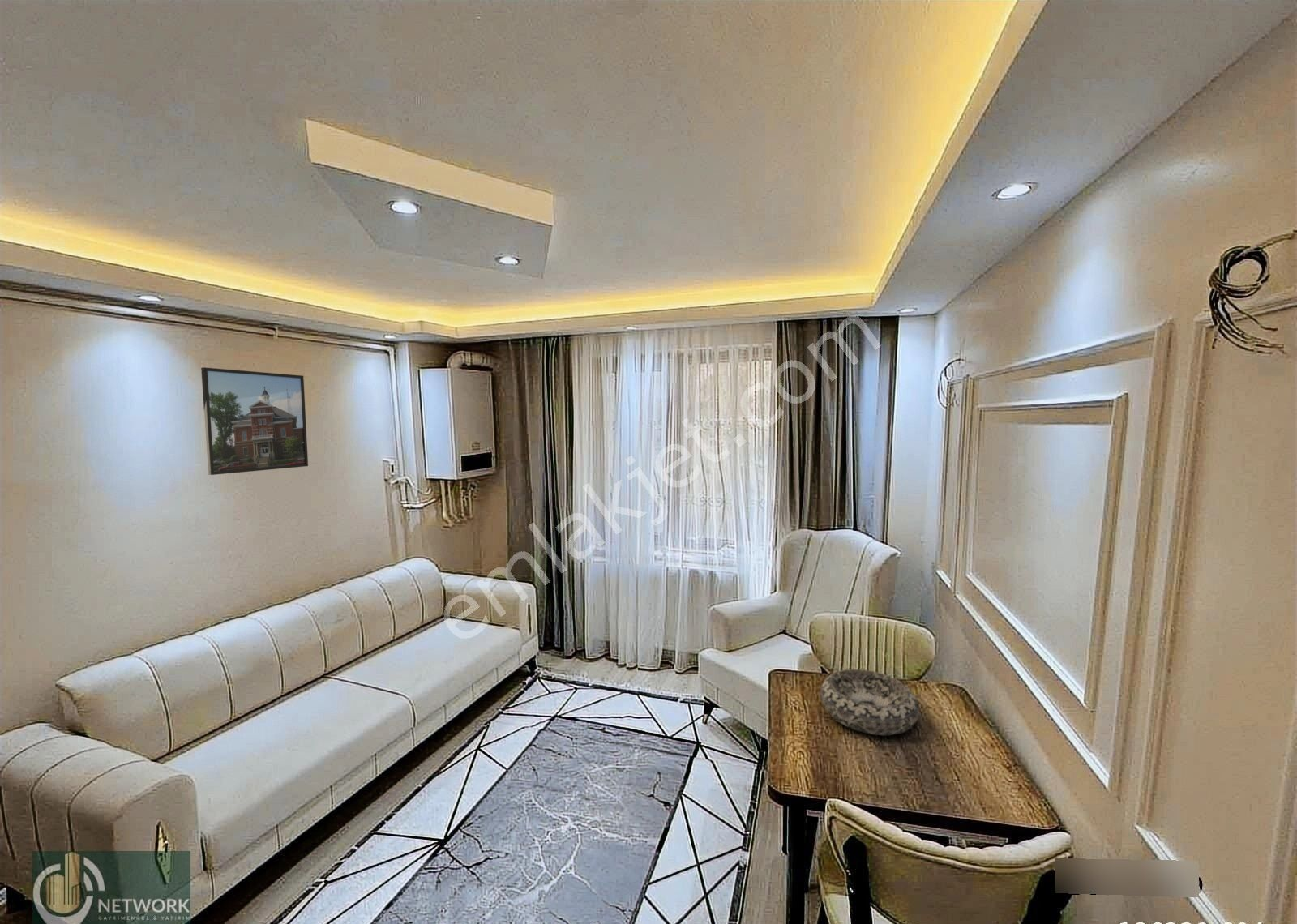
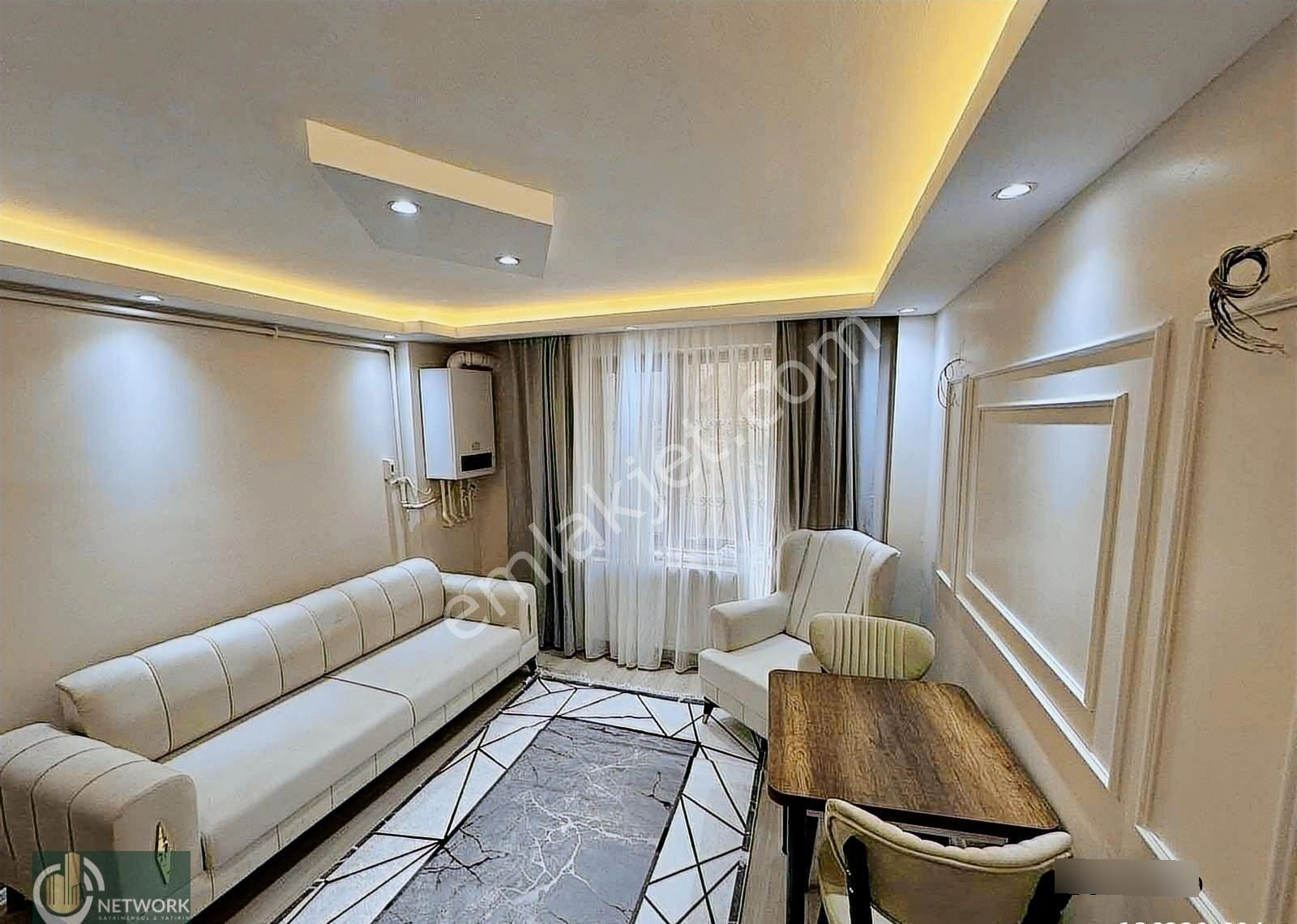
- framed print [200,366,309,476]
- decorative bowl [820,669,920,736]
